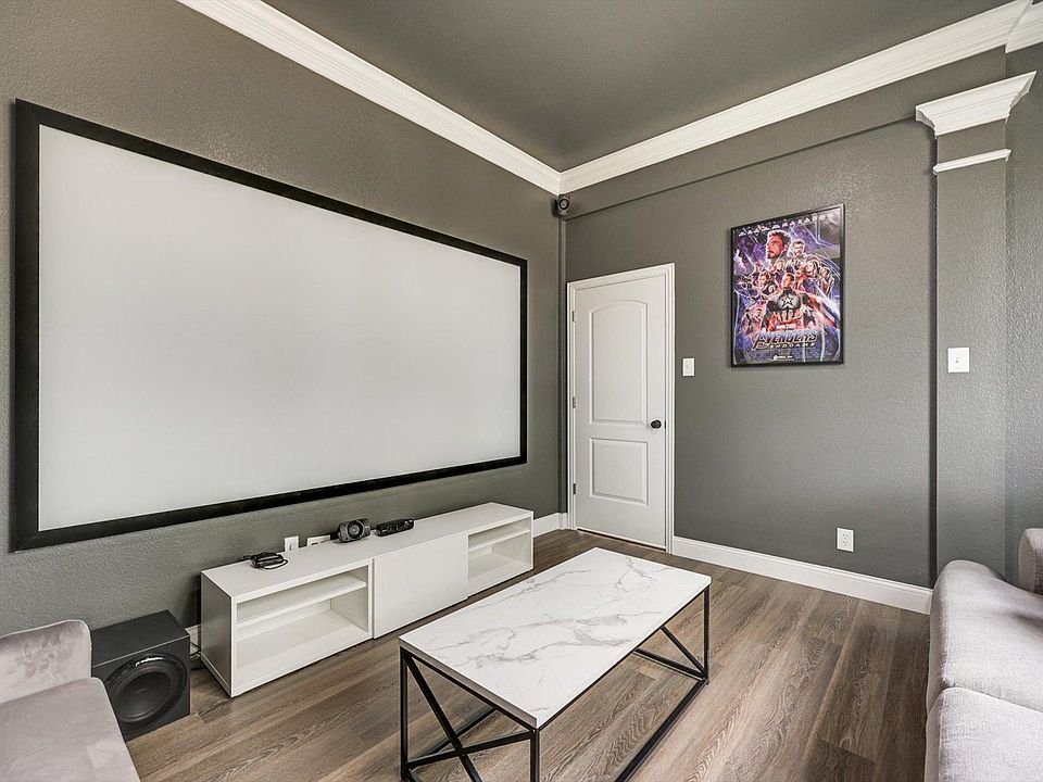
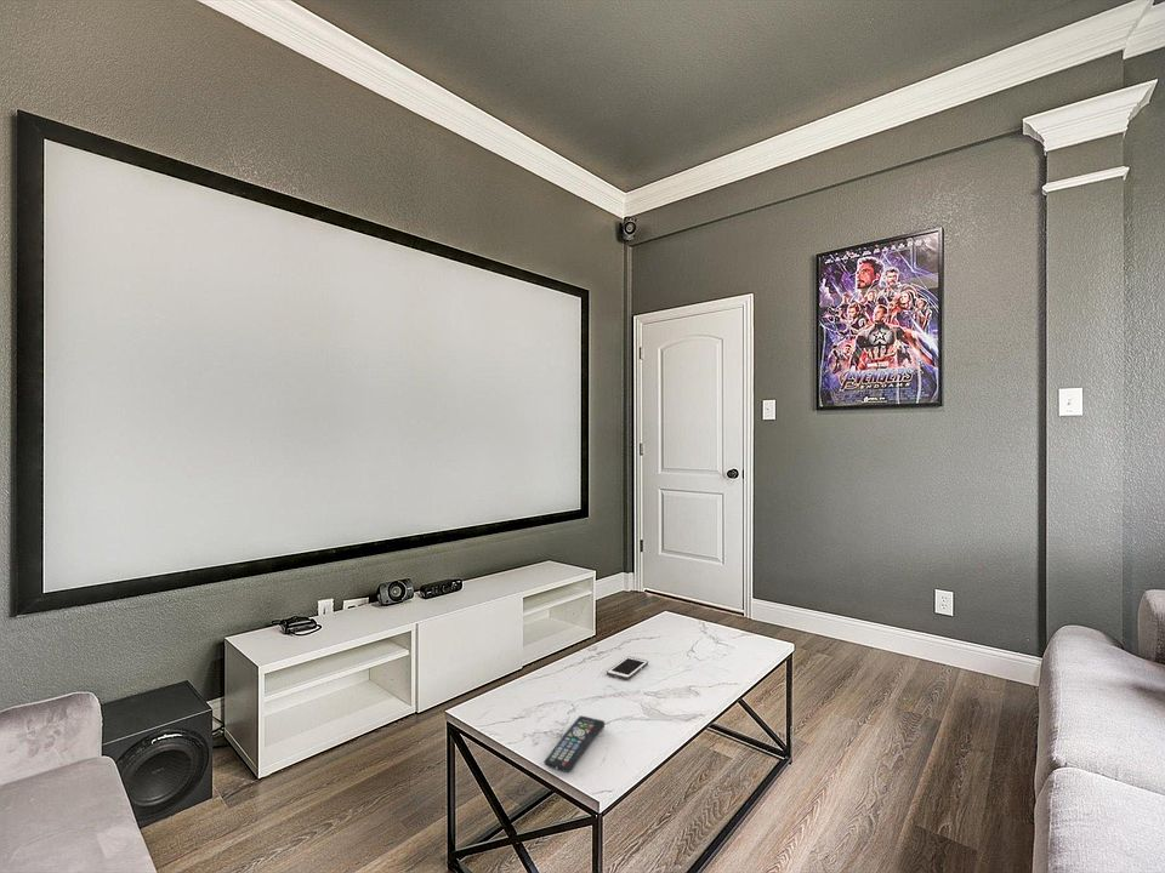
+ cell phone [606,656,649,681]
+ remote control [542,714,606,774]
